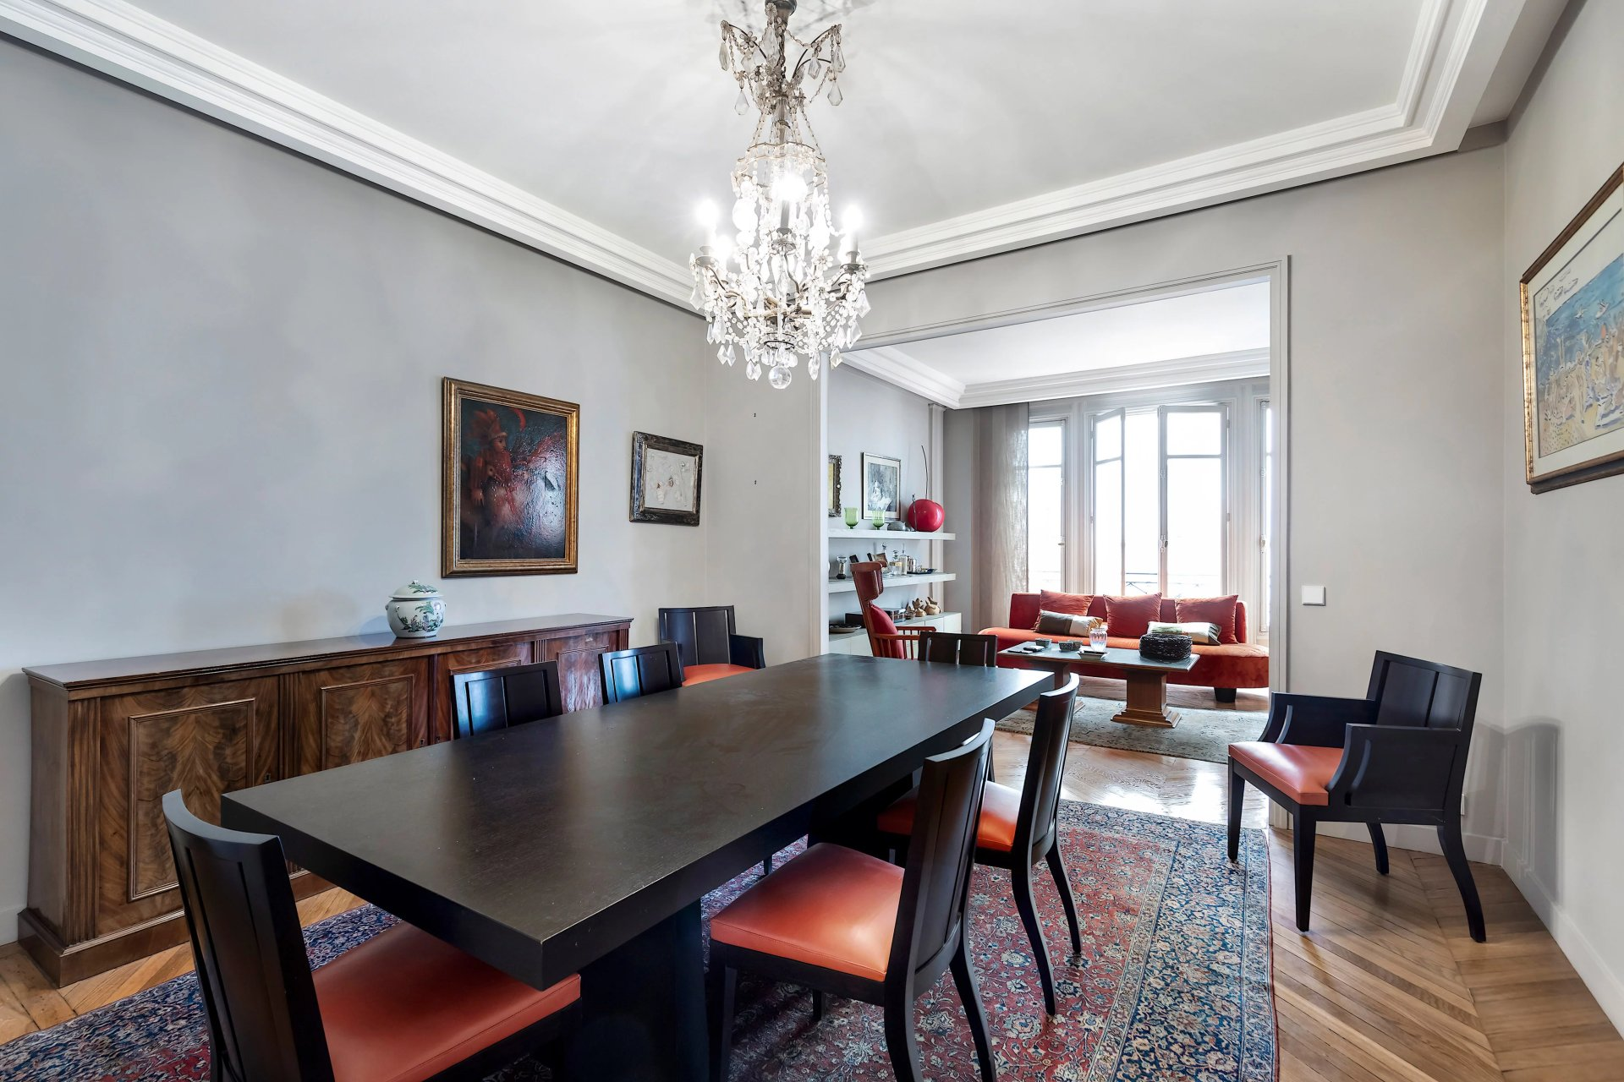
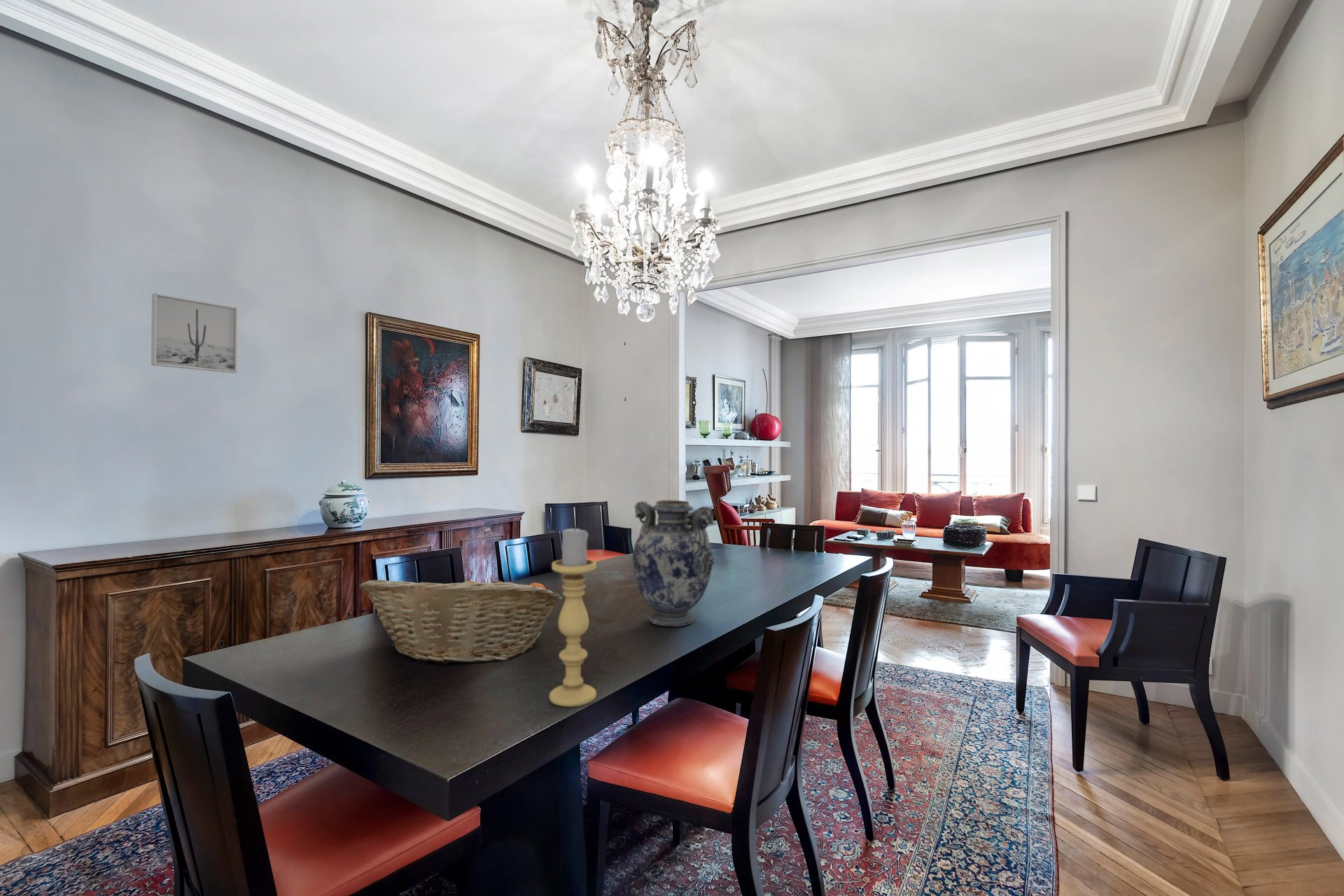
+ wall art [151,293,238,374]
+ fruit basket [358,571,563,664]
+ candle holder [549,525,597,708]
+ vase [632,500,715,627]
